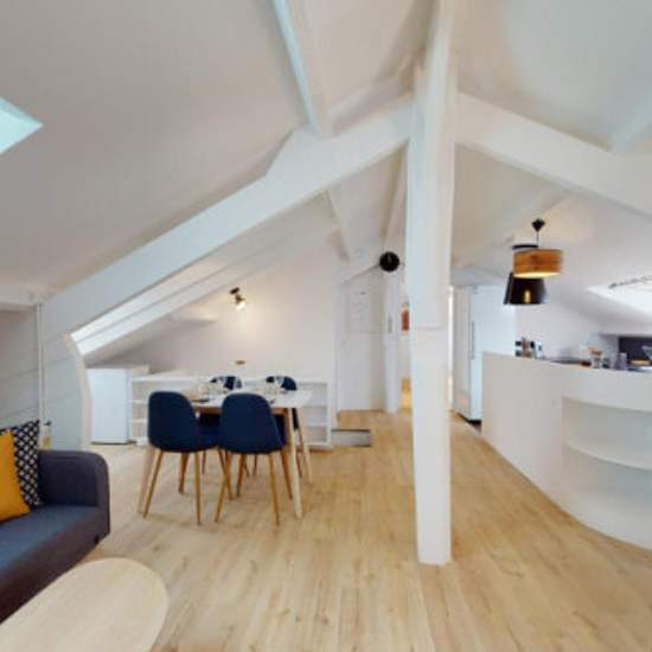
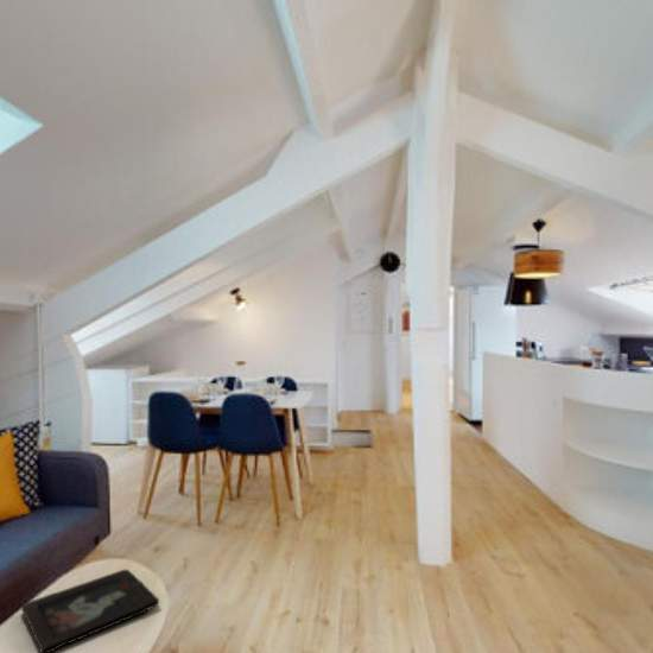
+ decorative tray [20,569,160,653]
